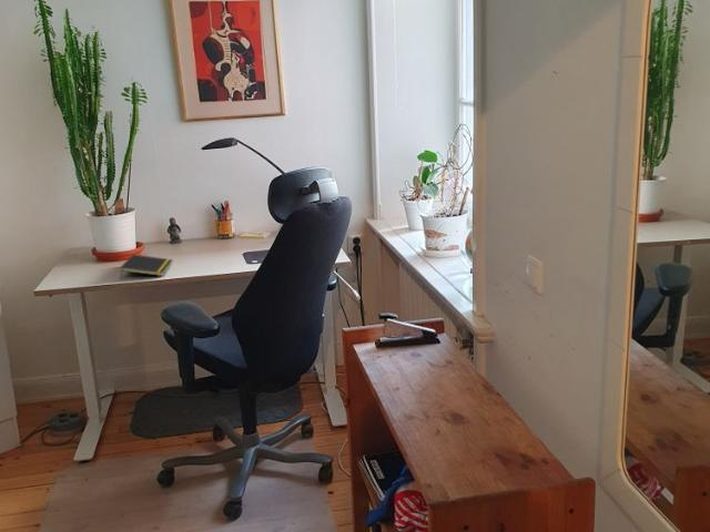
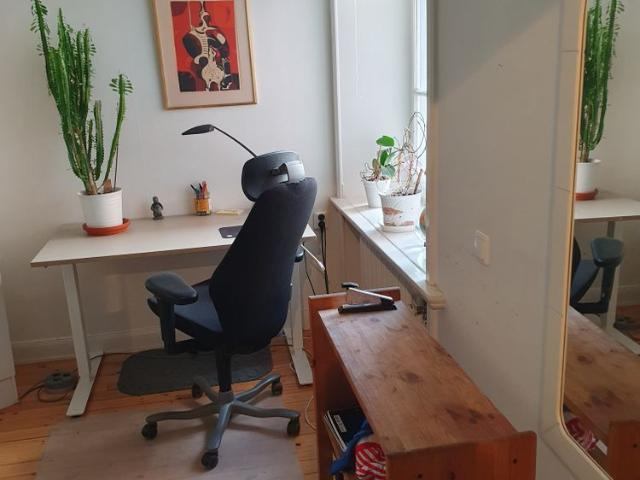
- notepad [119,254,174,280]
